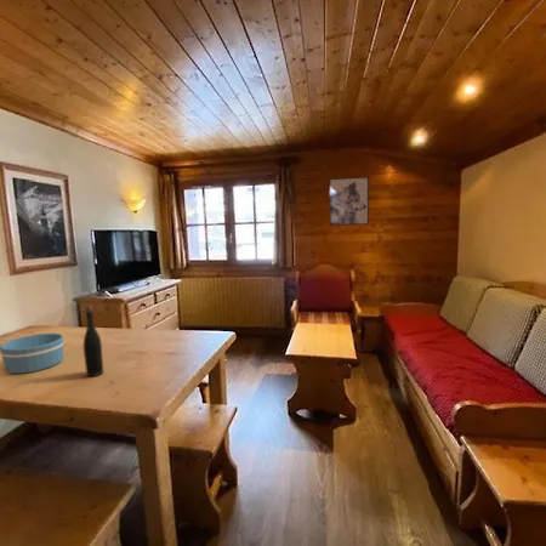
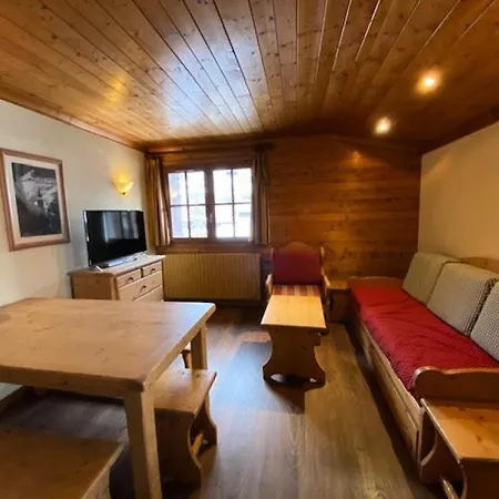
- wall art [329,176,370,227]
- bowl [0,332,64,375]
- bottle [83,305,104,377]
